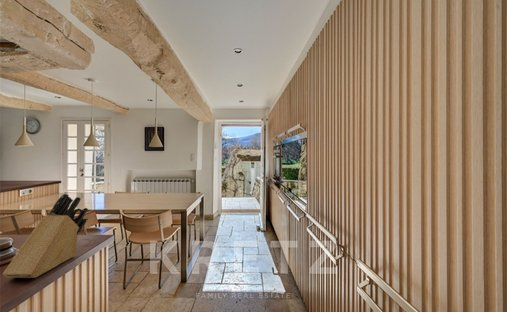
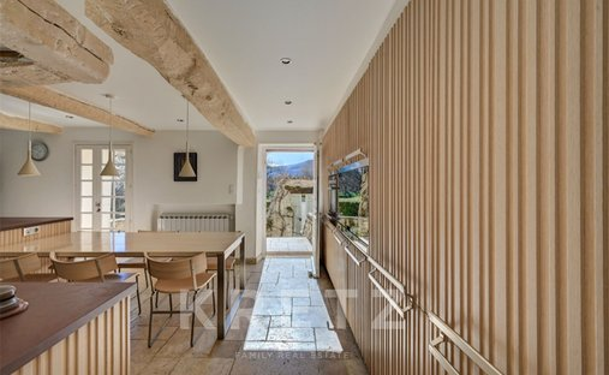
- knife block [1,192,89,279]
